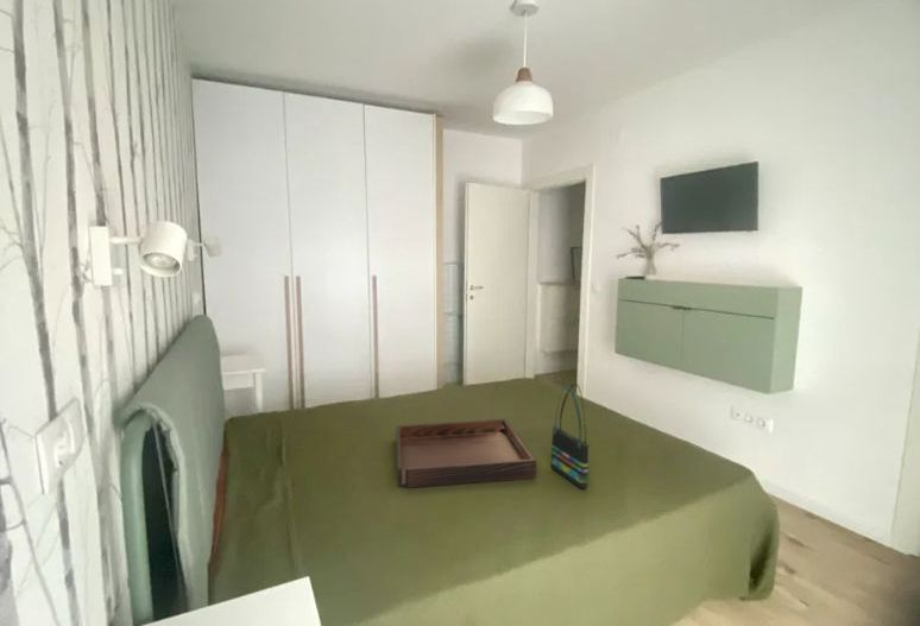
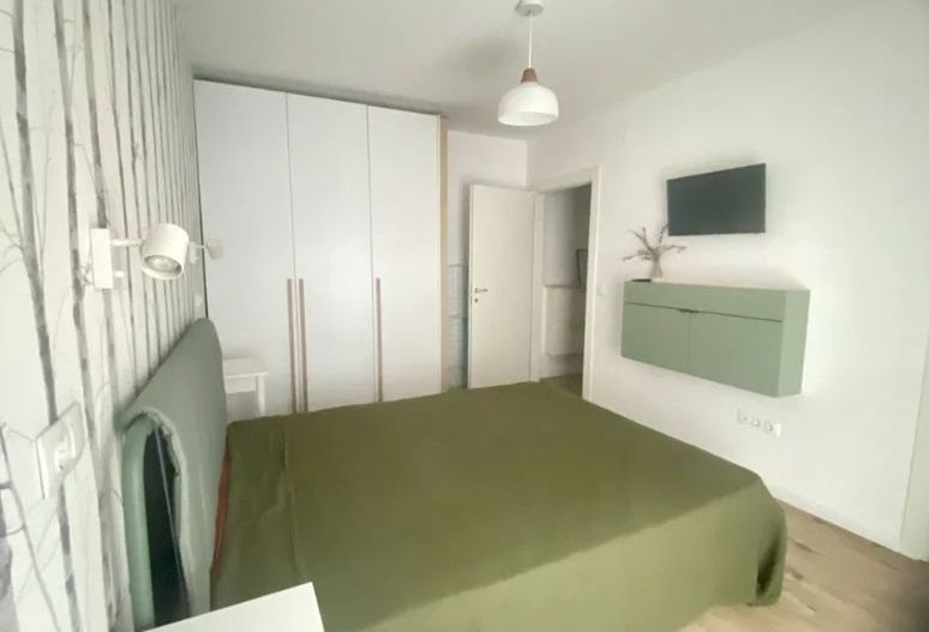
- tote bag [550,382,592,489]
- serving tray [395,418,537,489]
